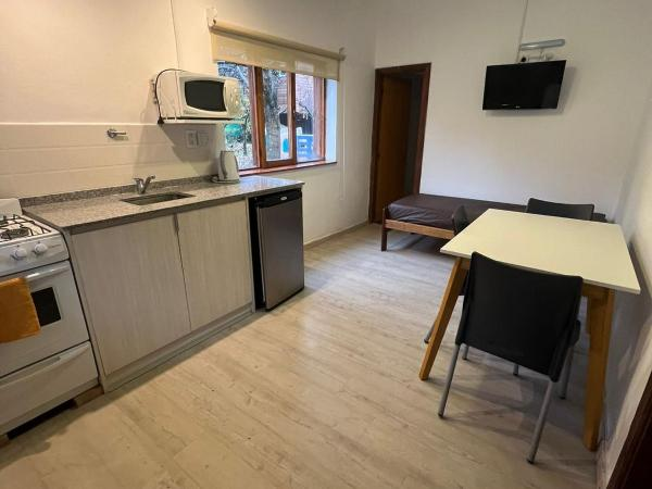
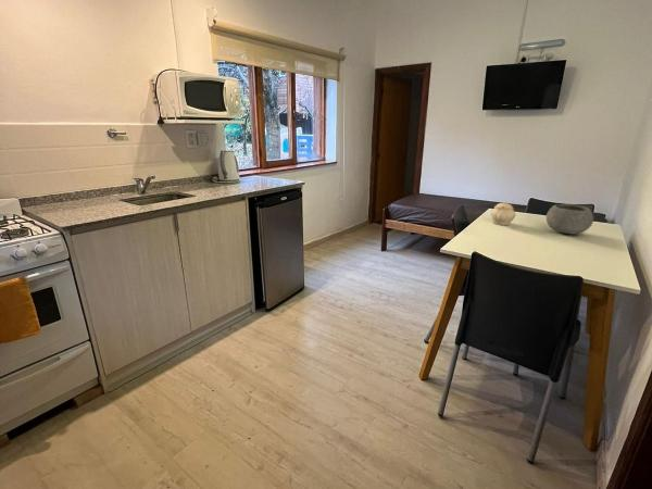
+ teapot [490,201,516,226]
+ bowl [546,203,594,235]
